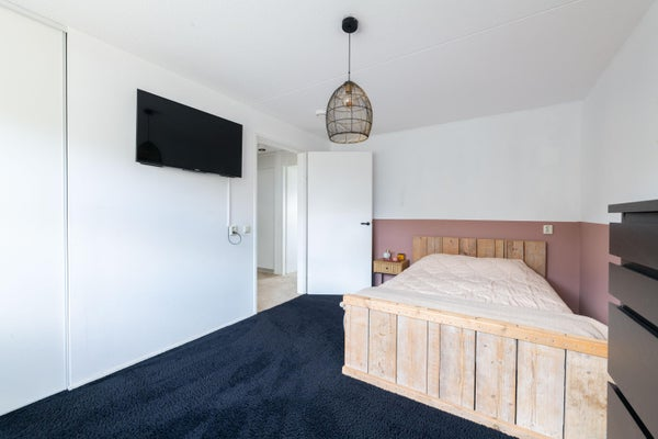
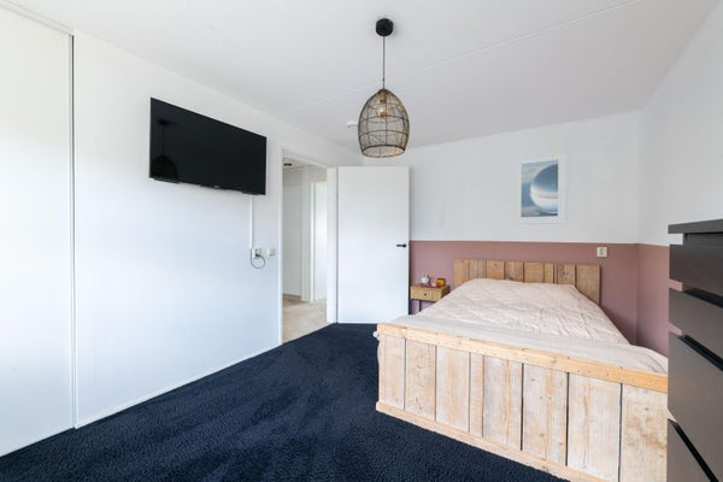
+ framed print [512,149,569,225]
